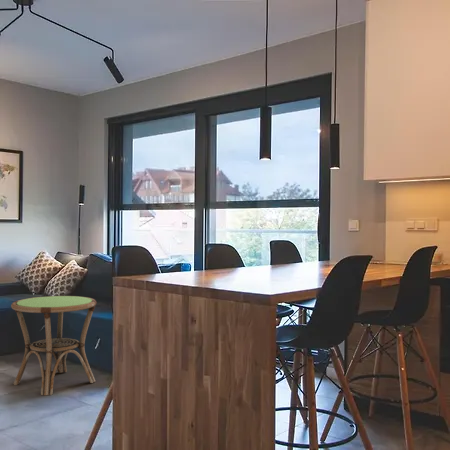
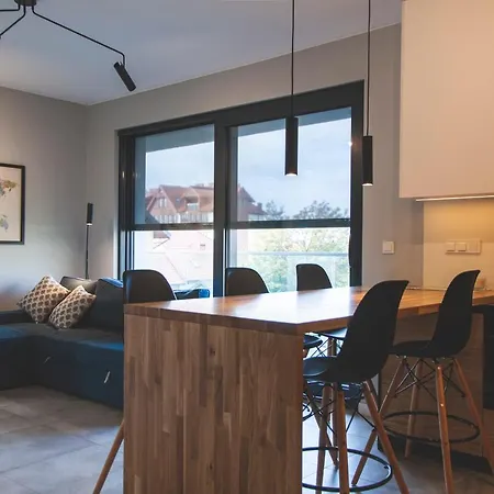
- side table [10,295,98,396]
